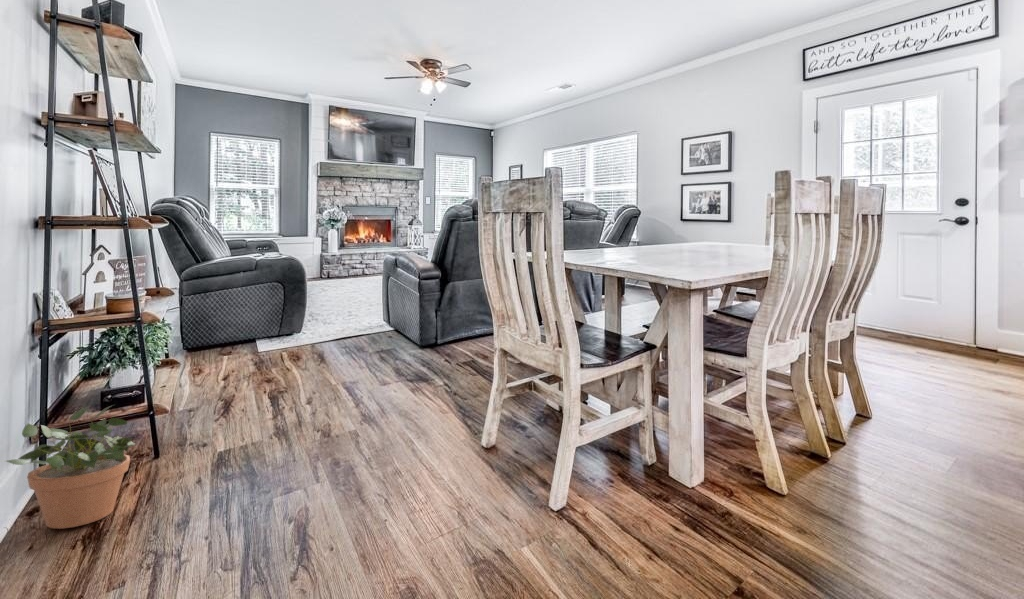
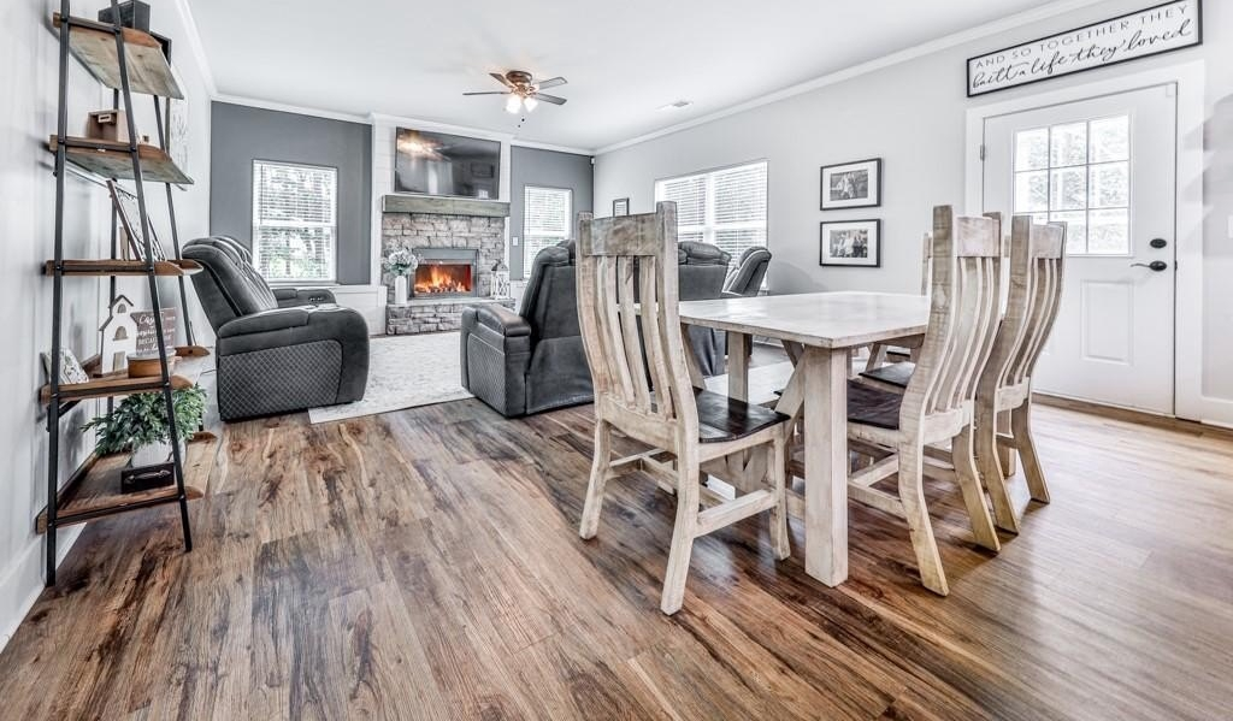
- potted plant [5,403,137,530]
